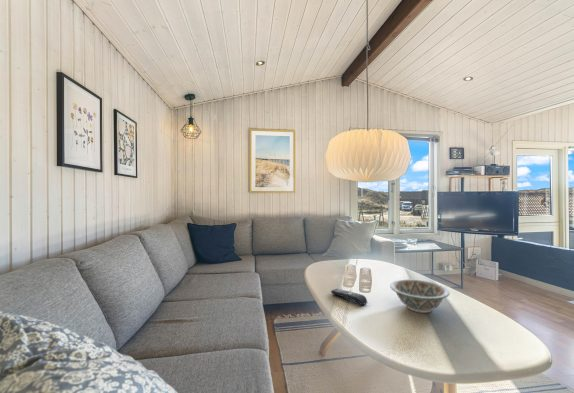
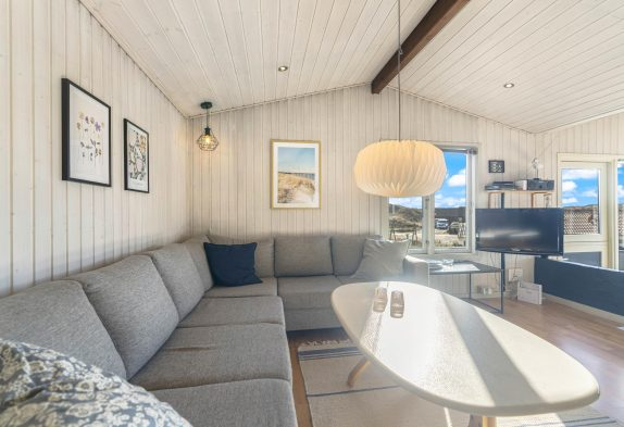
- remote control [330,288,368,306]
- decorative bowl [389,278,451,314]
